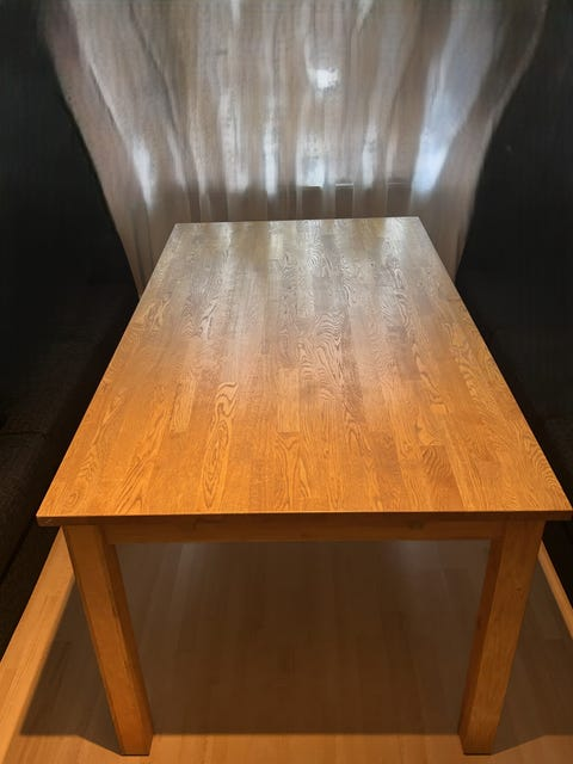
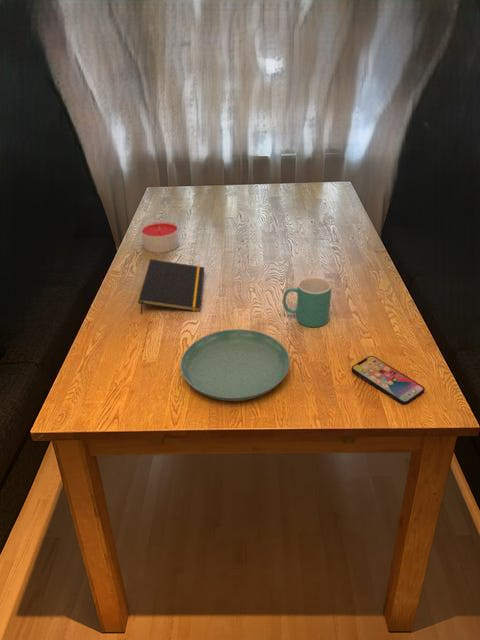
+ smartphone [351,355,426,406]
+ saucer [180,328,291,402]
+ mug [282,276,332,328]
+ candle [140,221,180,254]
+ notepad [137,258,205,315]
